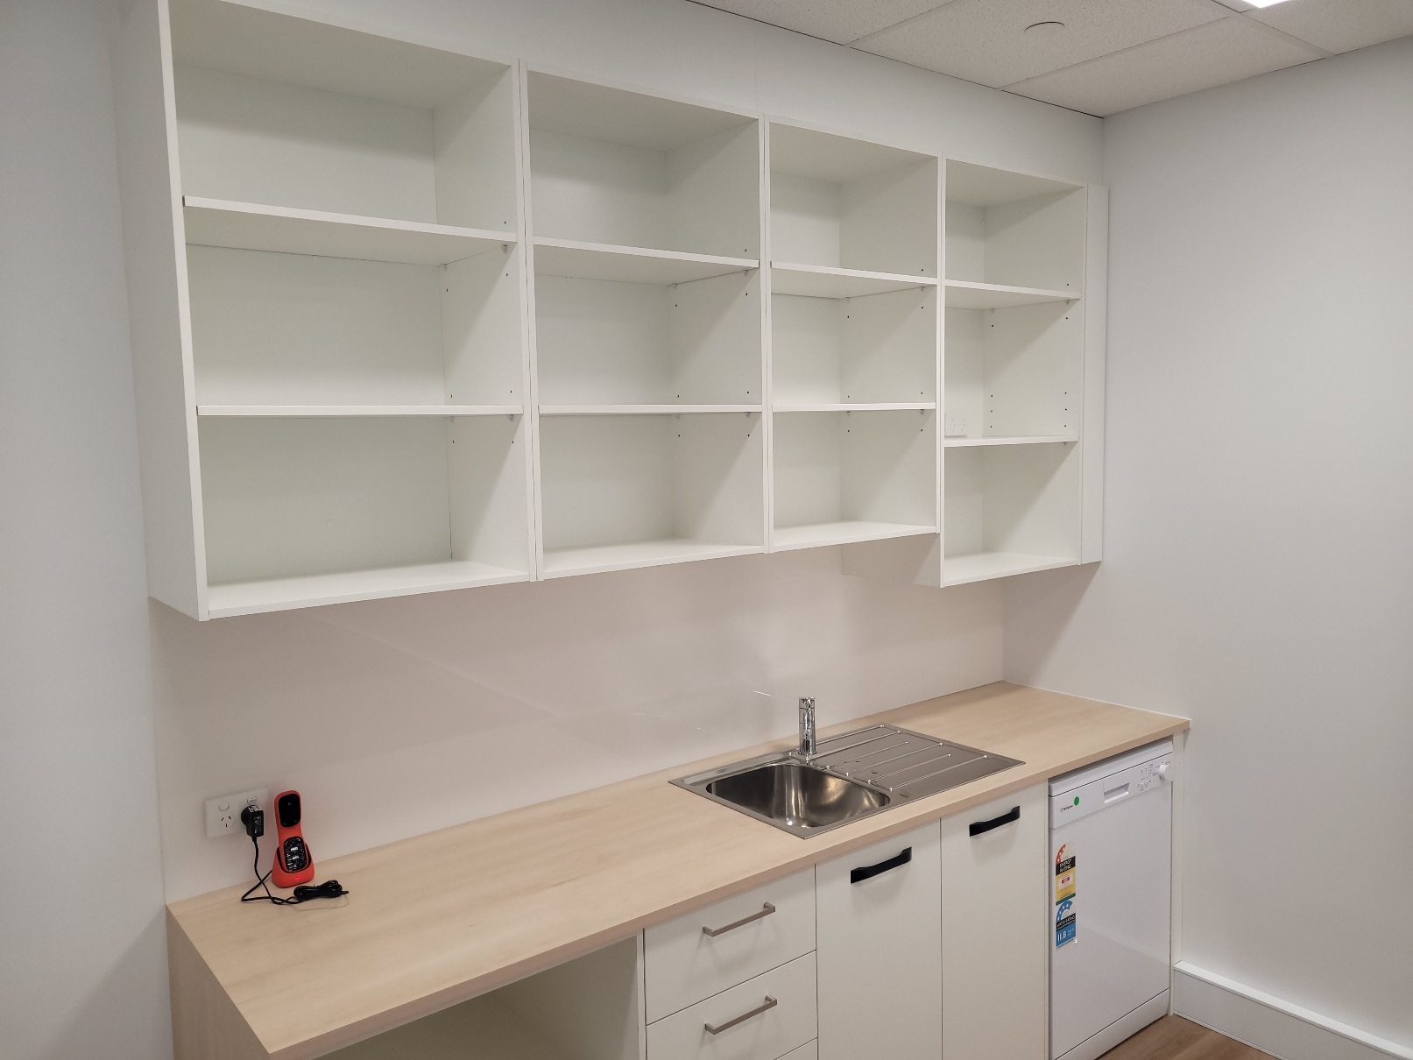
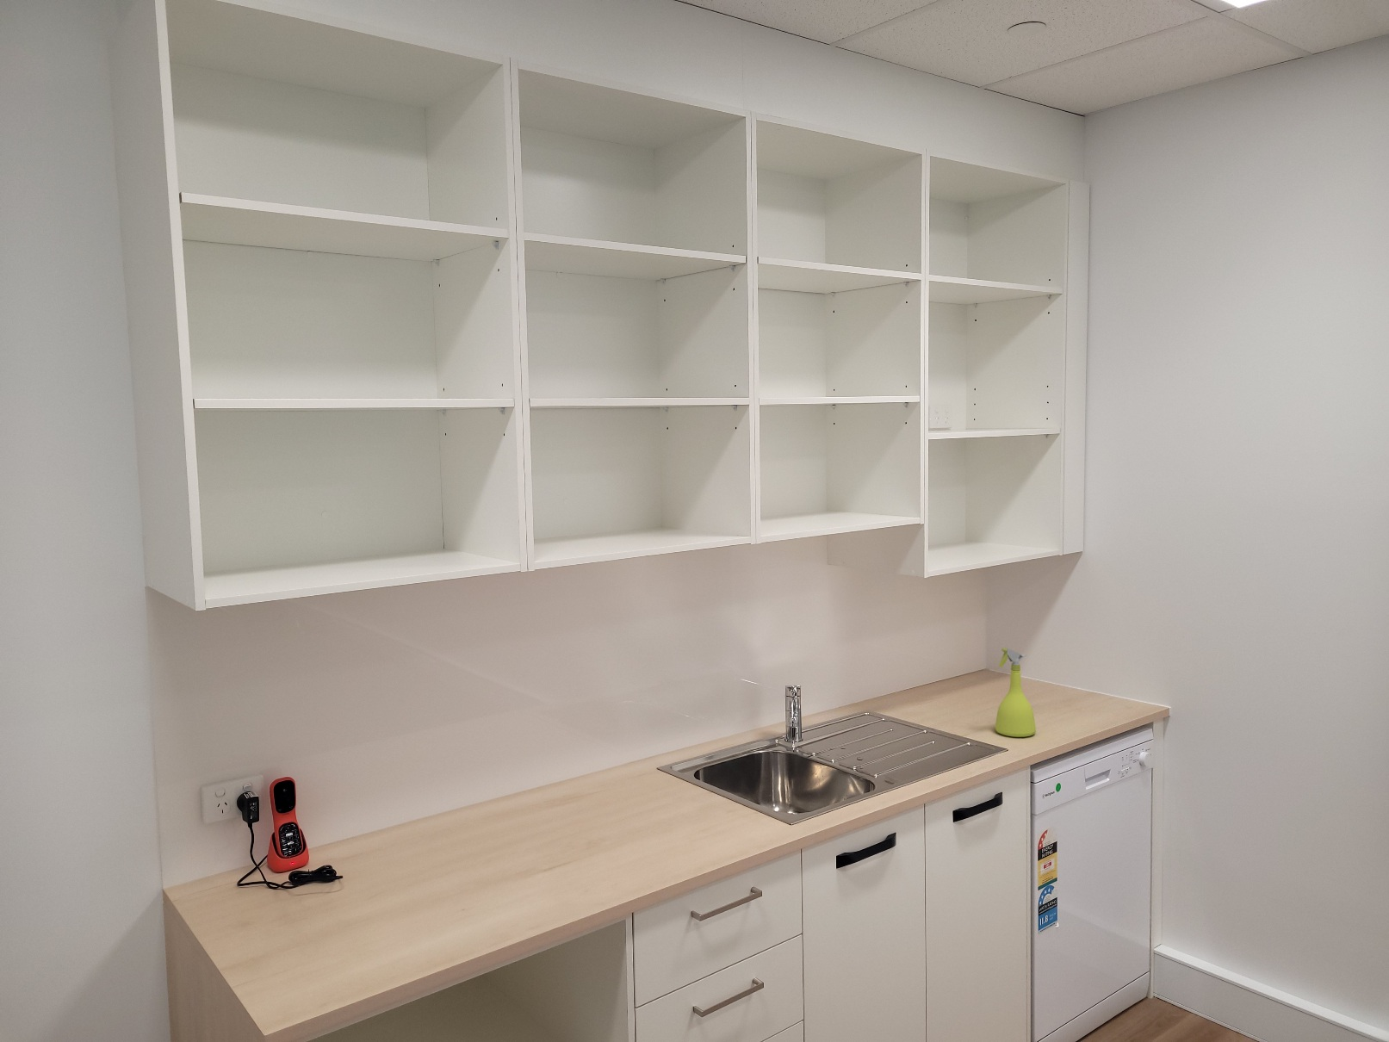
+ spray bottle [995,648,1037,738]
